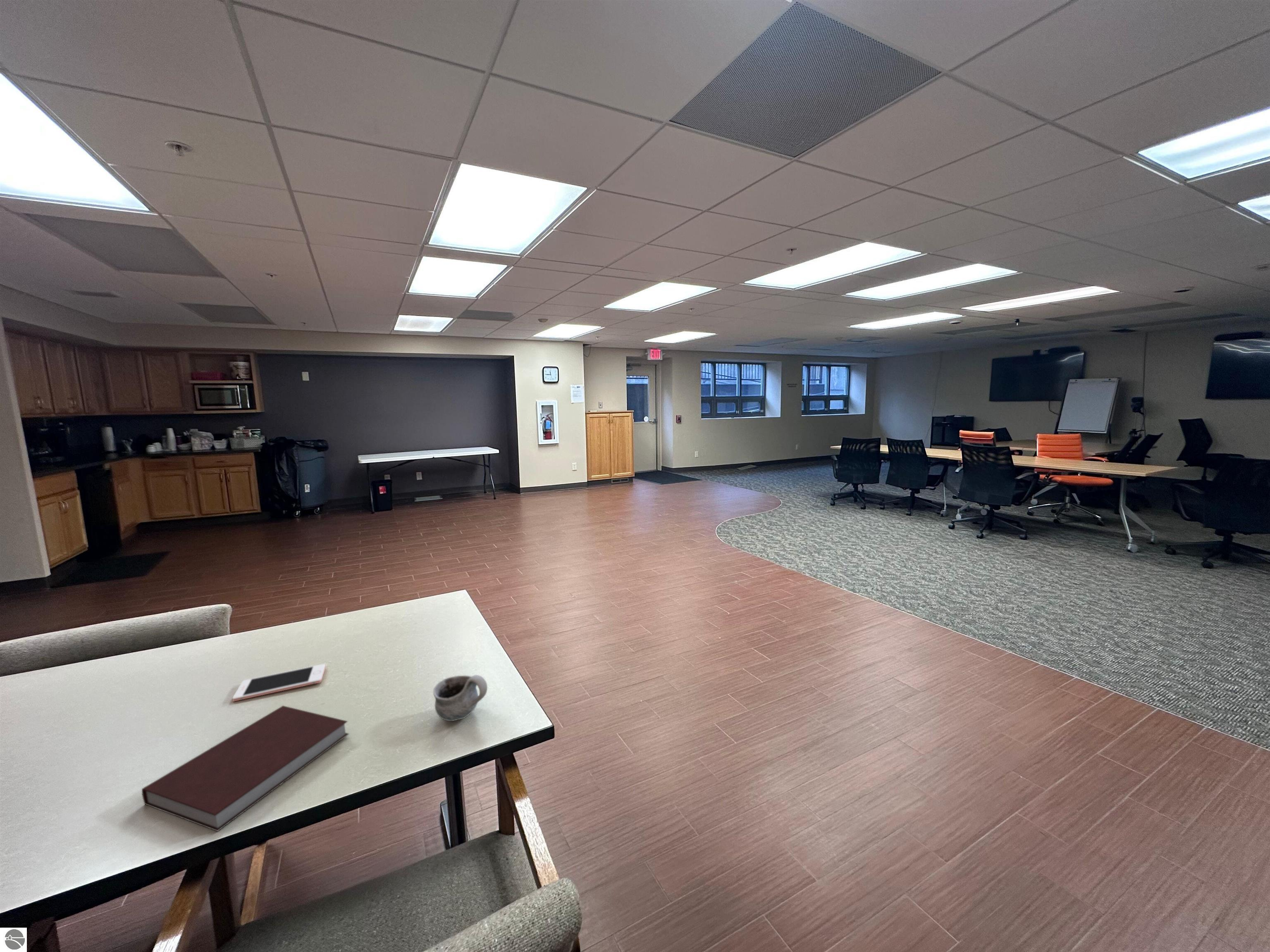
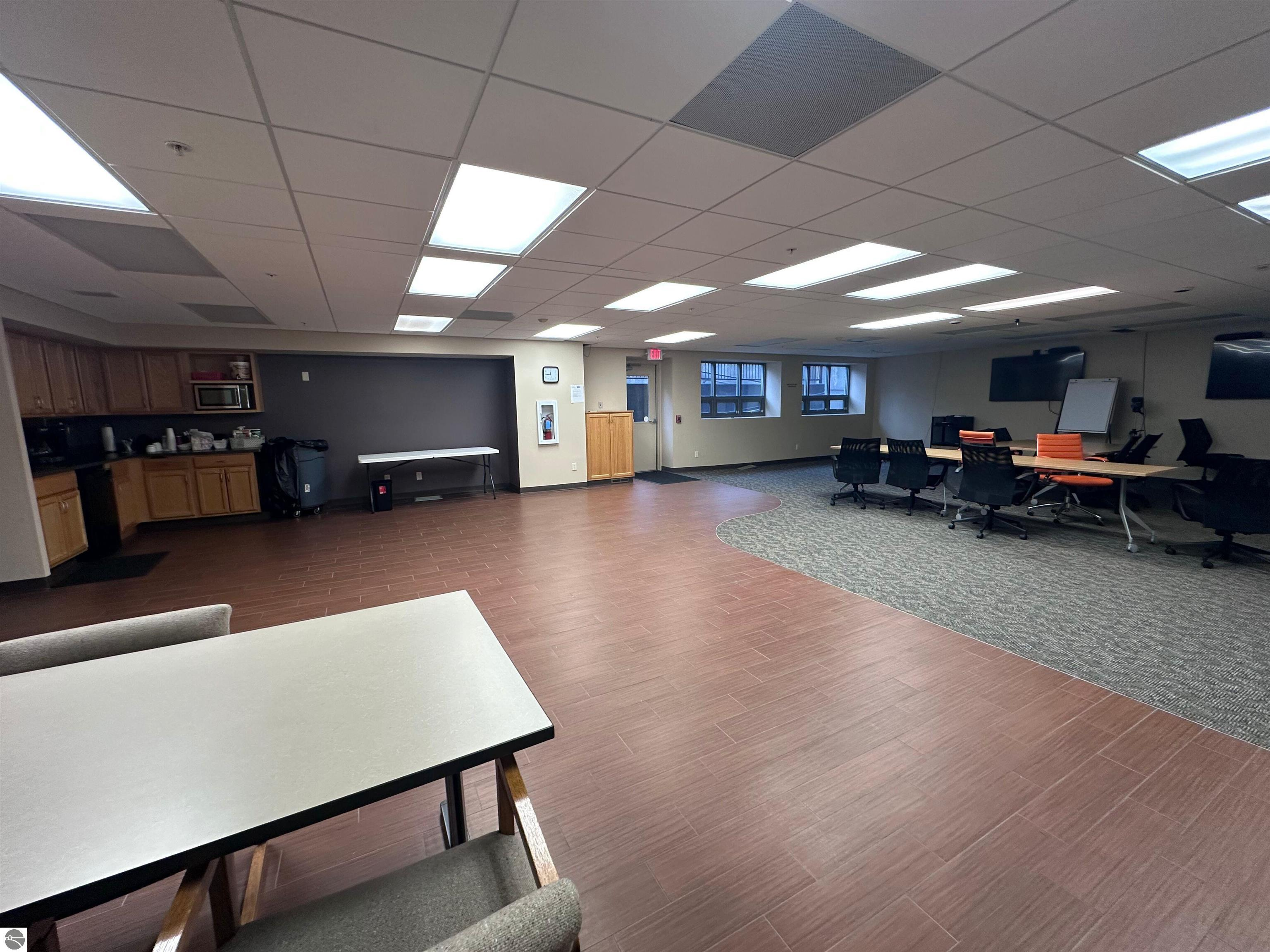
- notebook [141,705,349,832]
- mug [433,674,488,721]
- cell phone [232,664,326,702]
